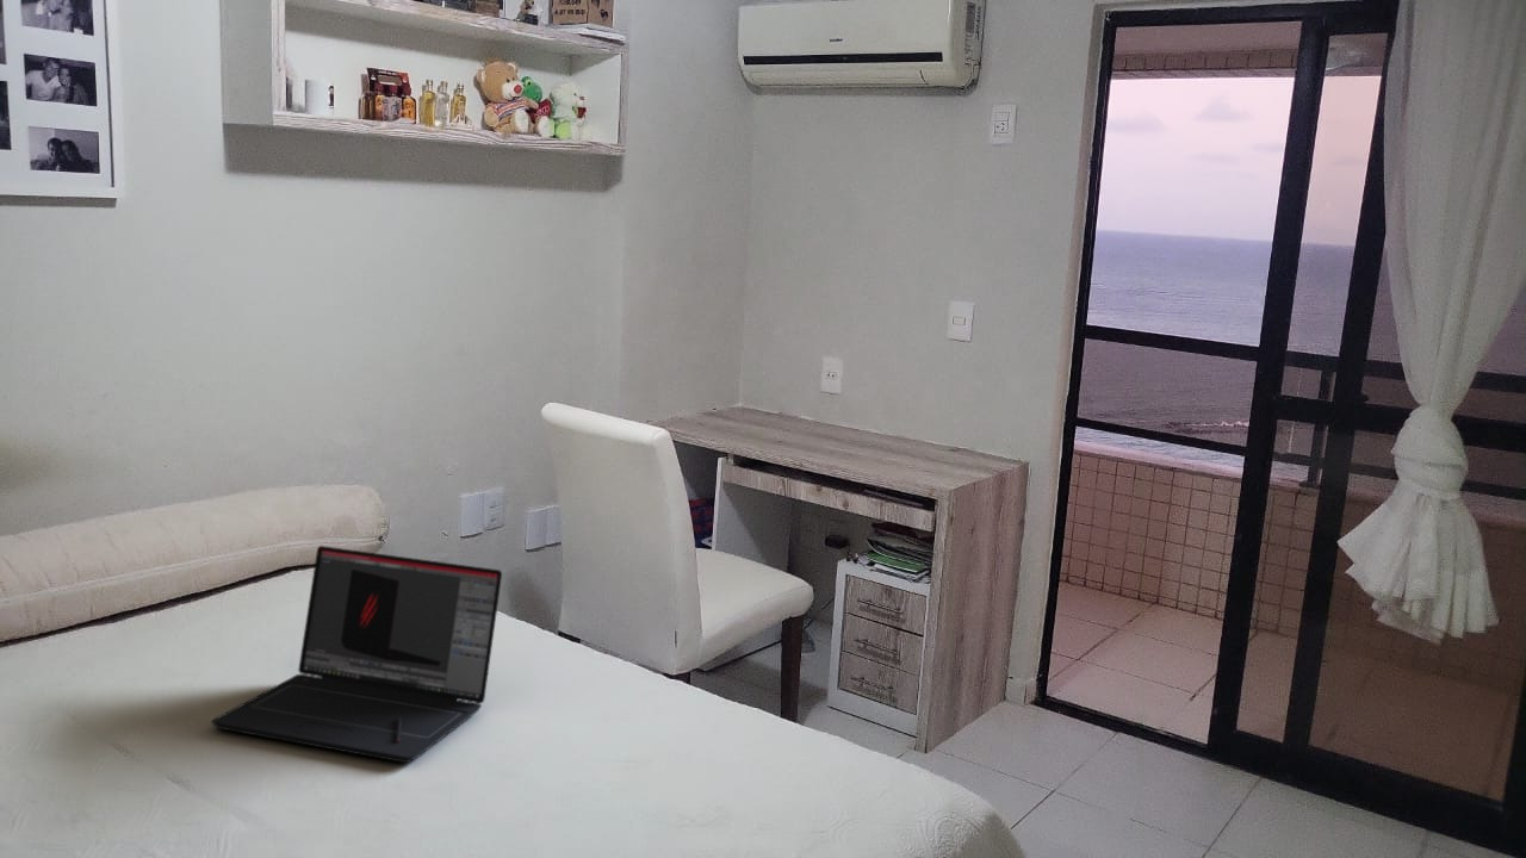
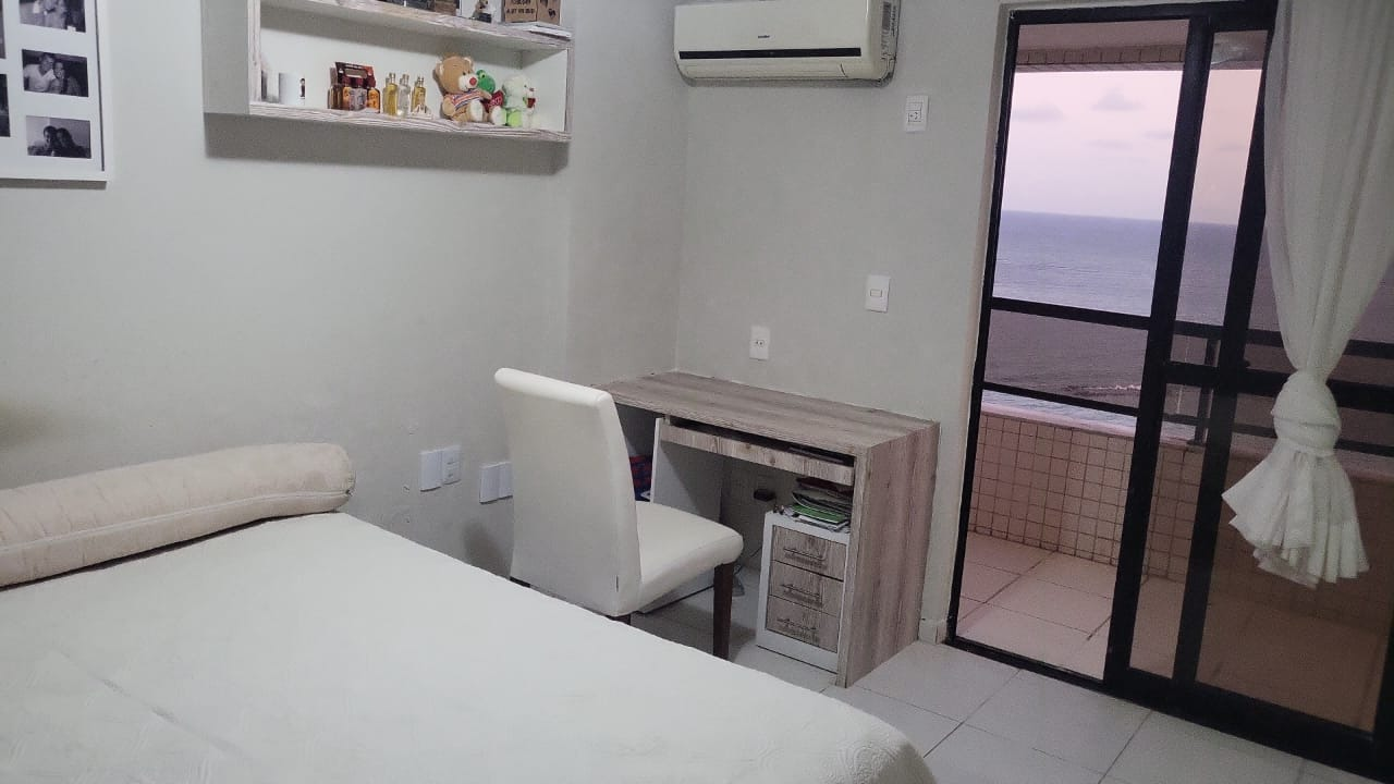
- laptop [210,545,503,764]
